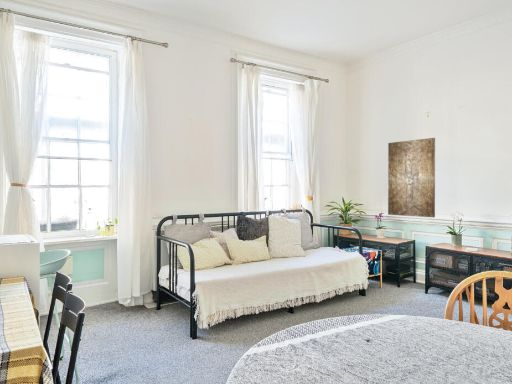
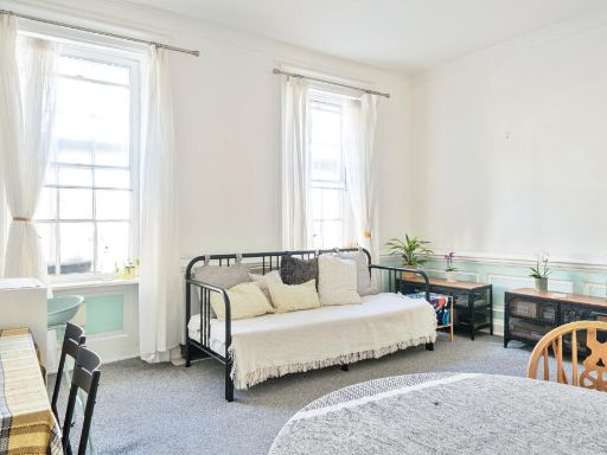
- wall art [387,137,436,218]
